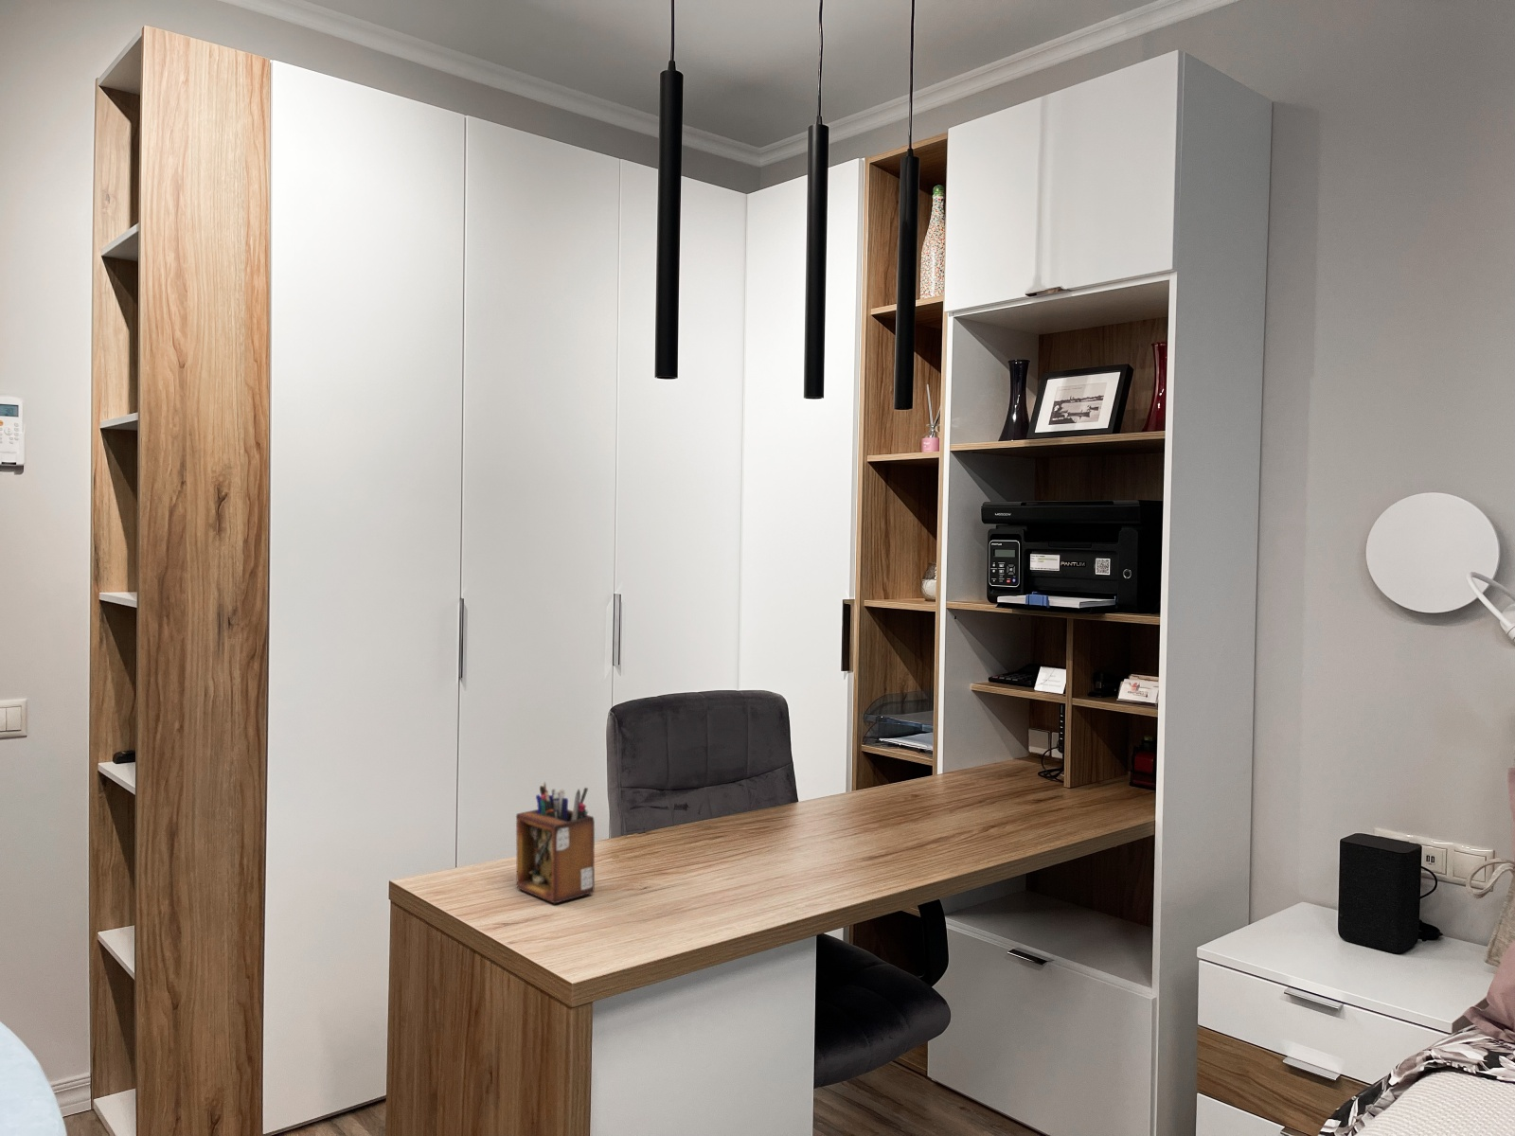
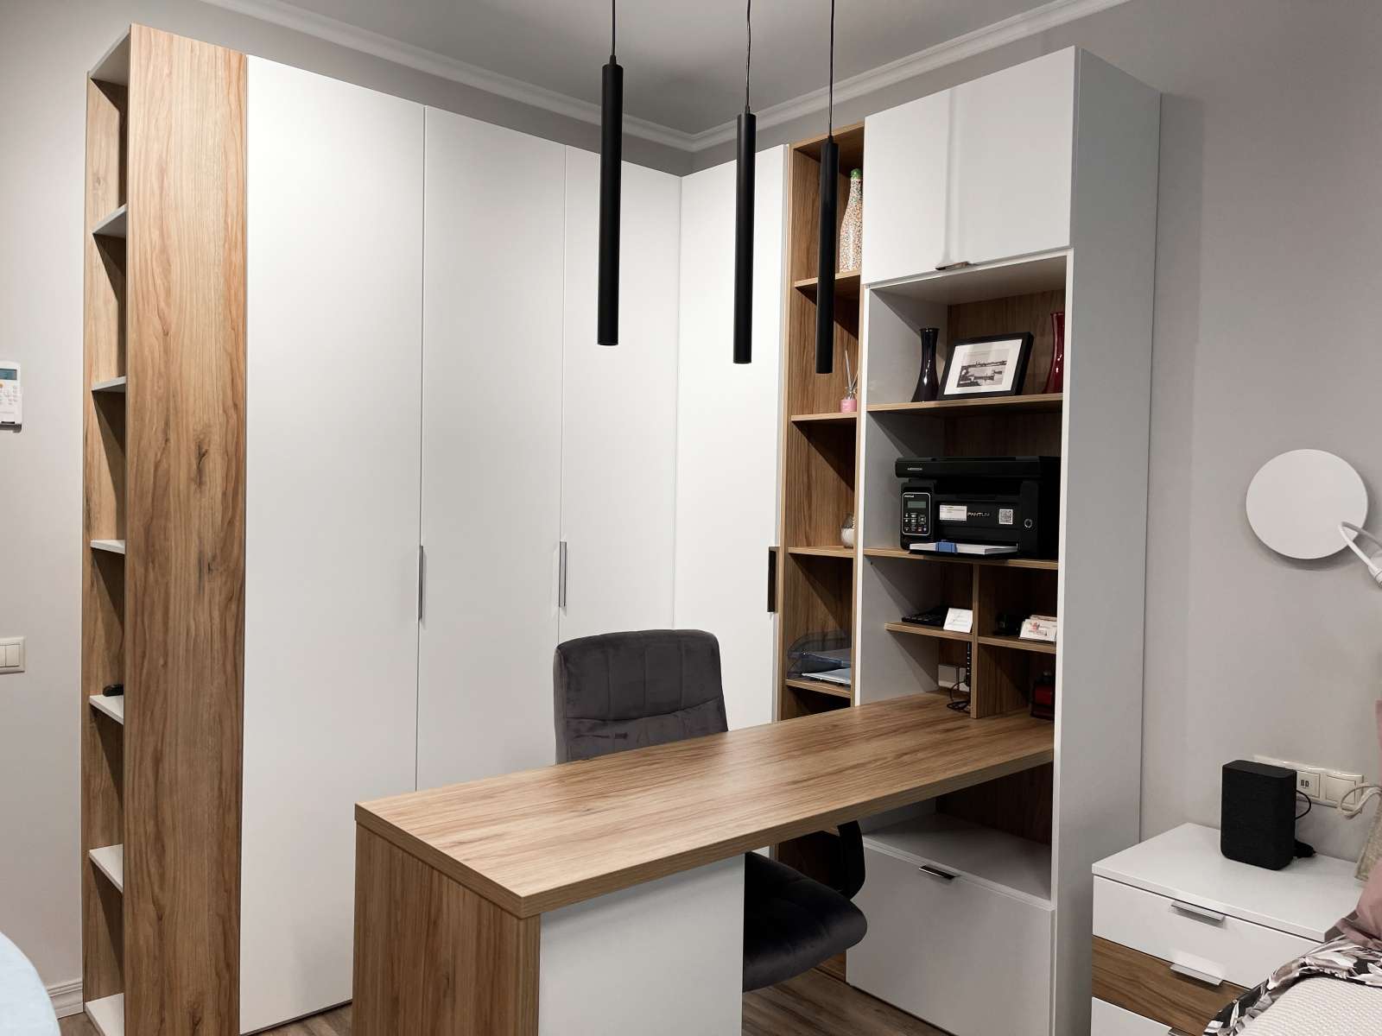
- desk organizer [515,782,595,905]
